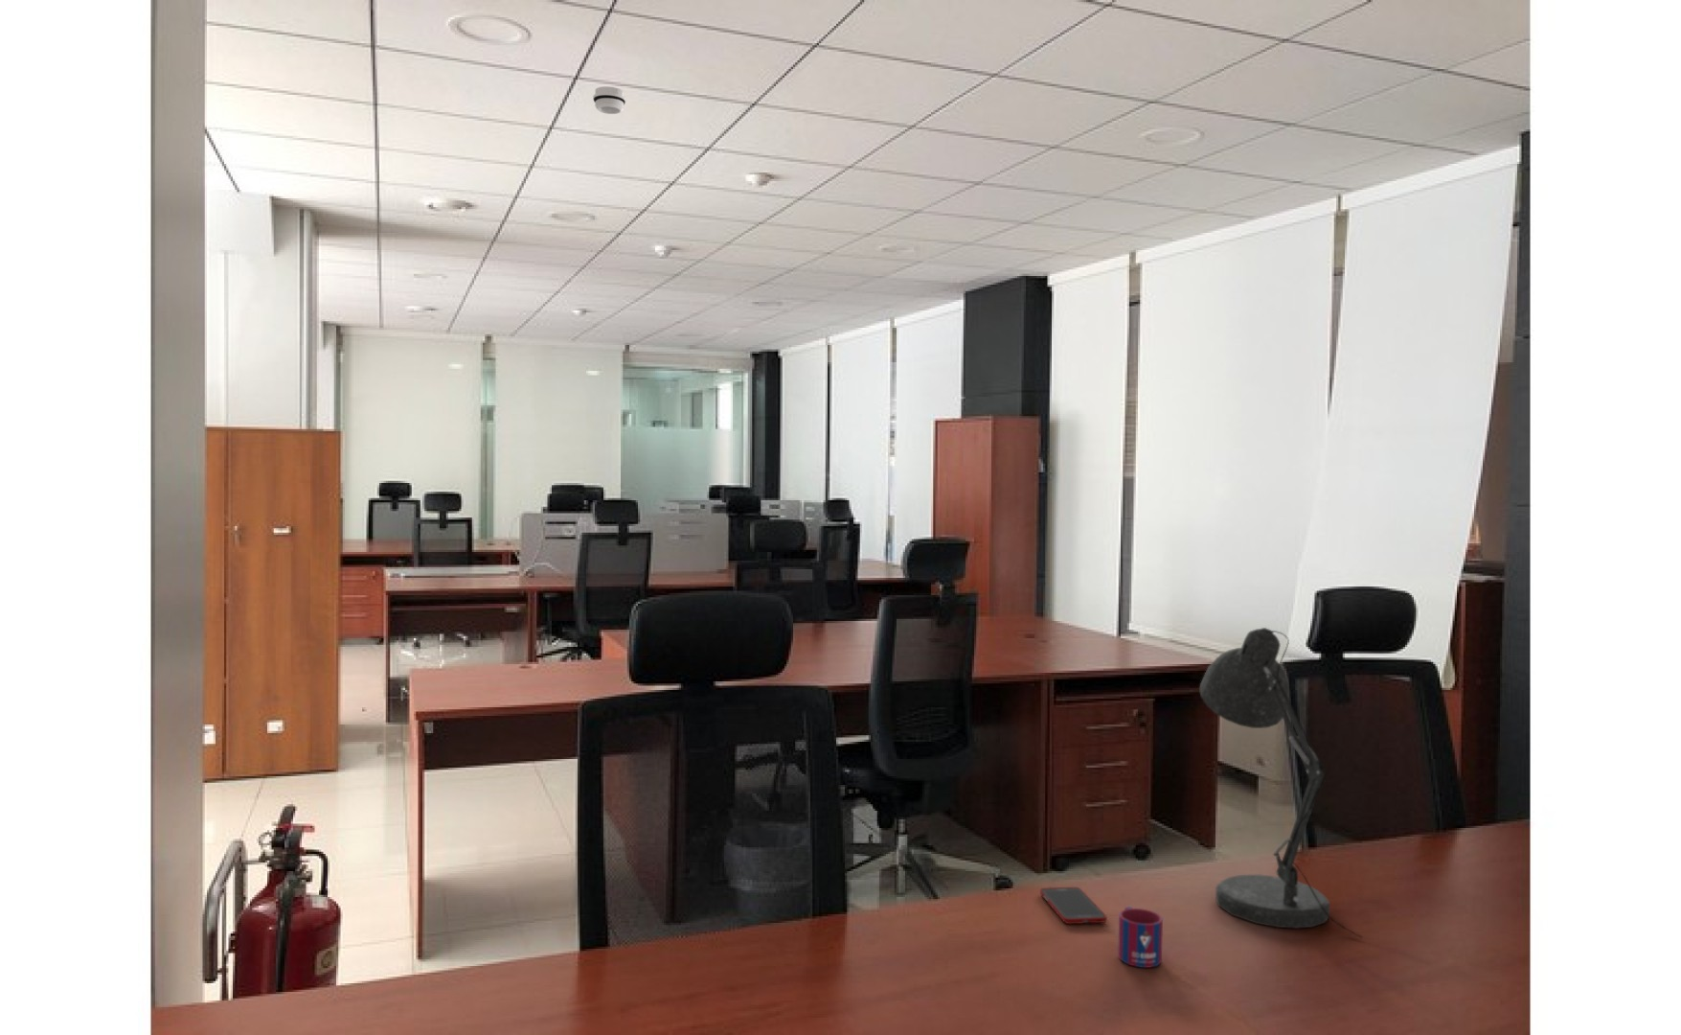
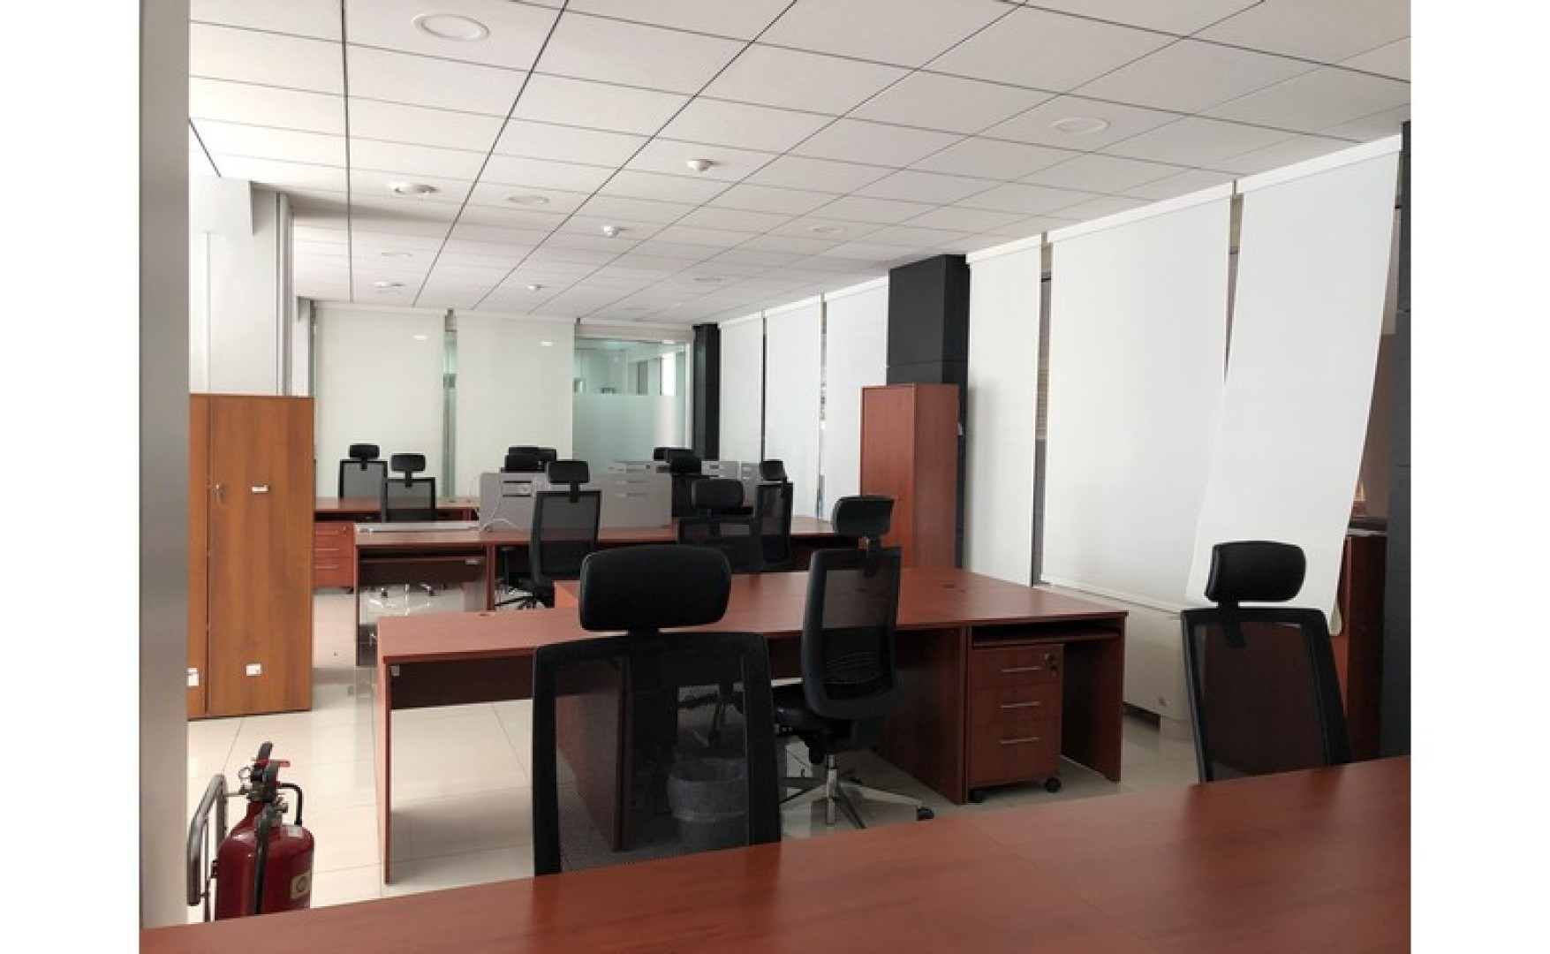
- desk lamp [1198,627,1363,939]
- mug [1117,905,1163,969]
- smoke detector [592,85,627,115]
- cell phone [1040,886,1108,925]
